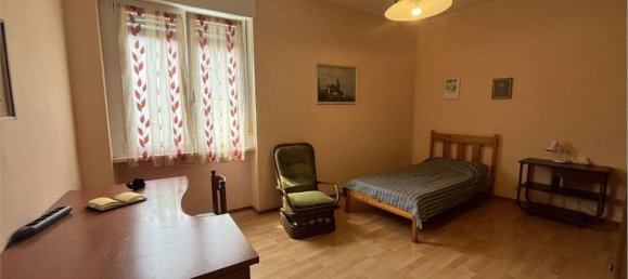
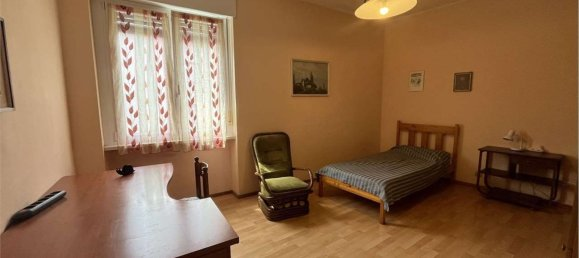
- book [86,191,149,213]
